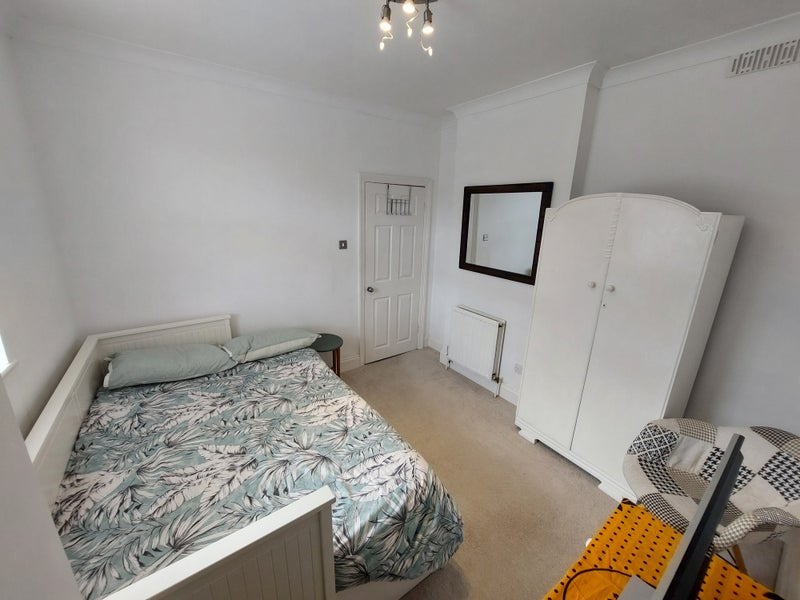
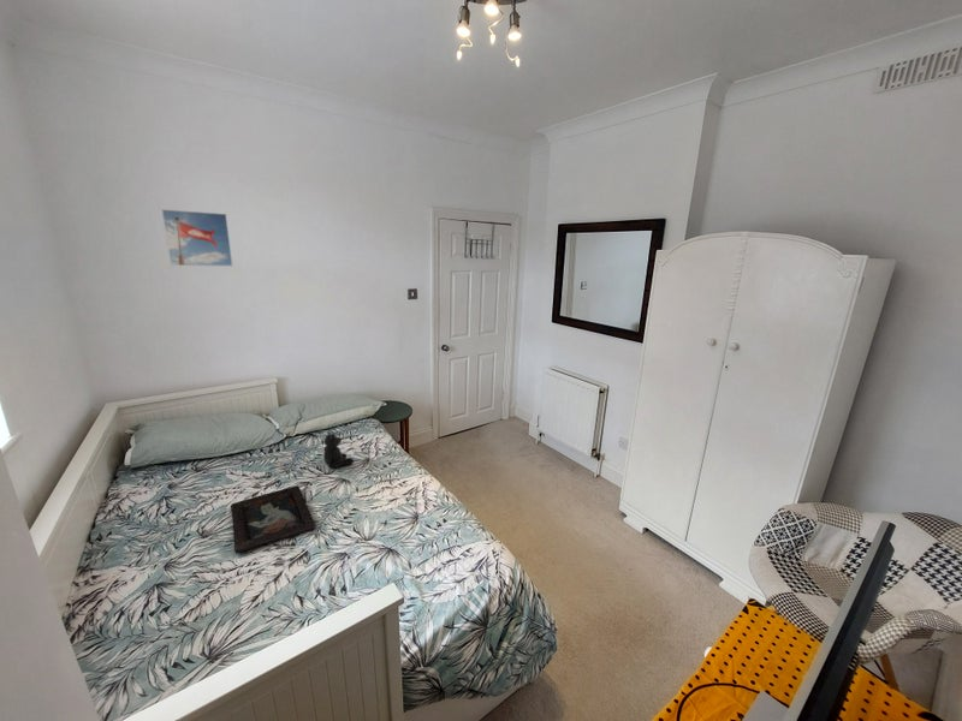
+ teddy bear [322,429,355,470]
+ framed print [160,208,234,268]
+ decorative tray [230,484,316,554]
